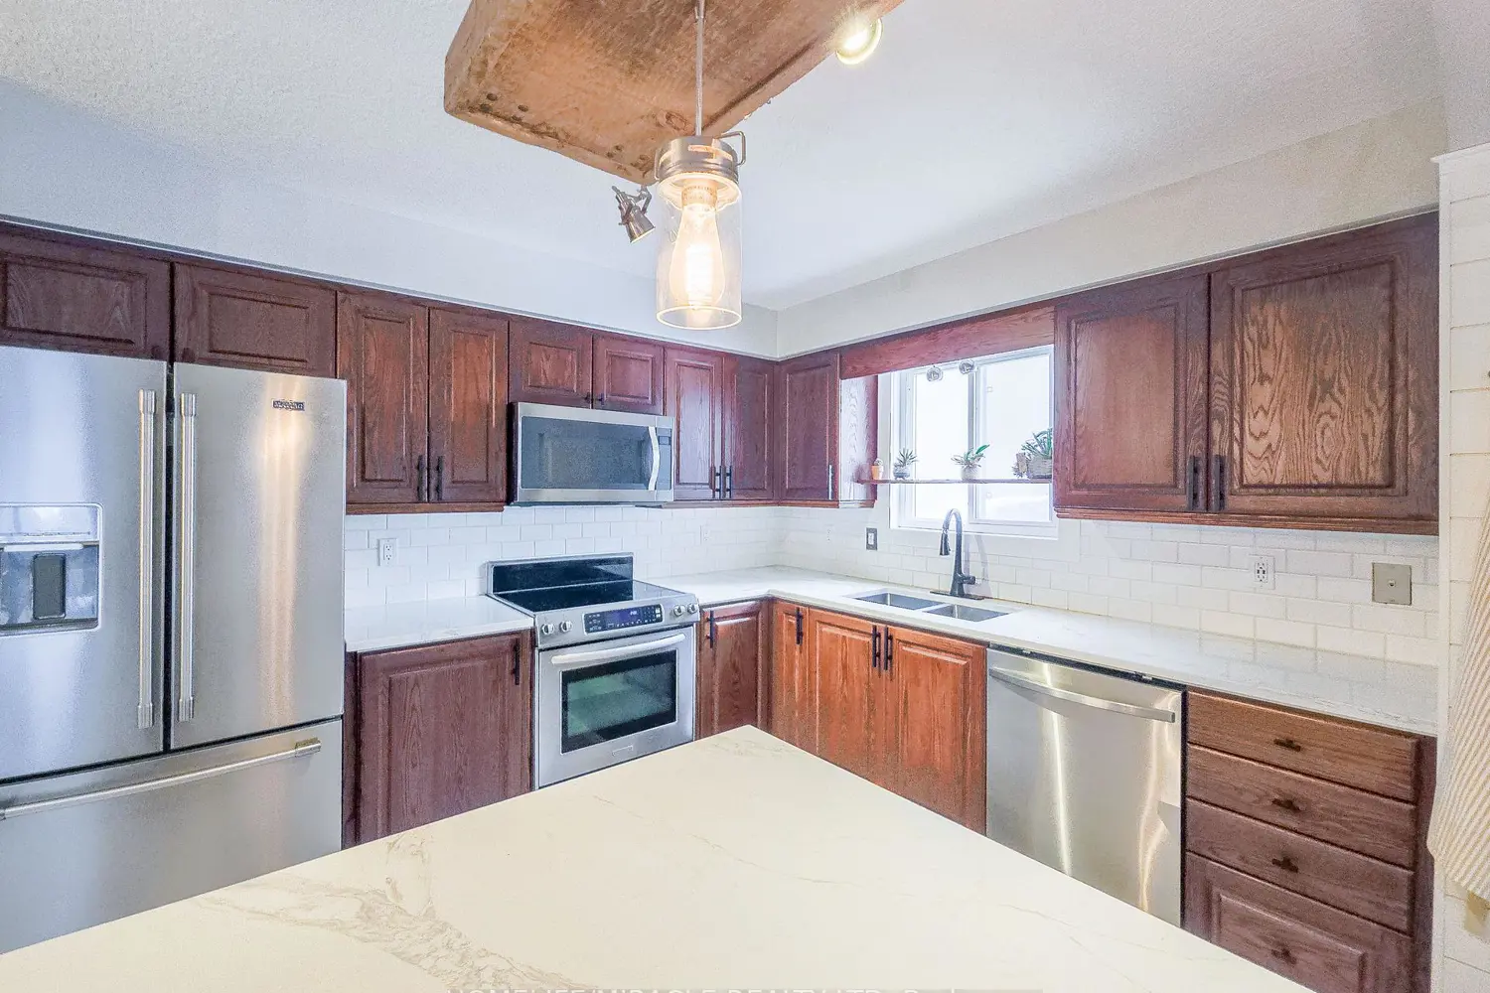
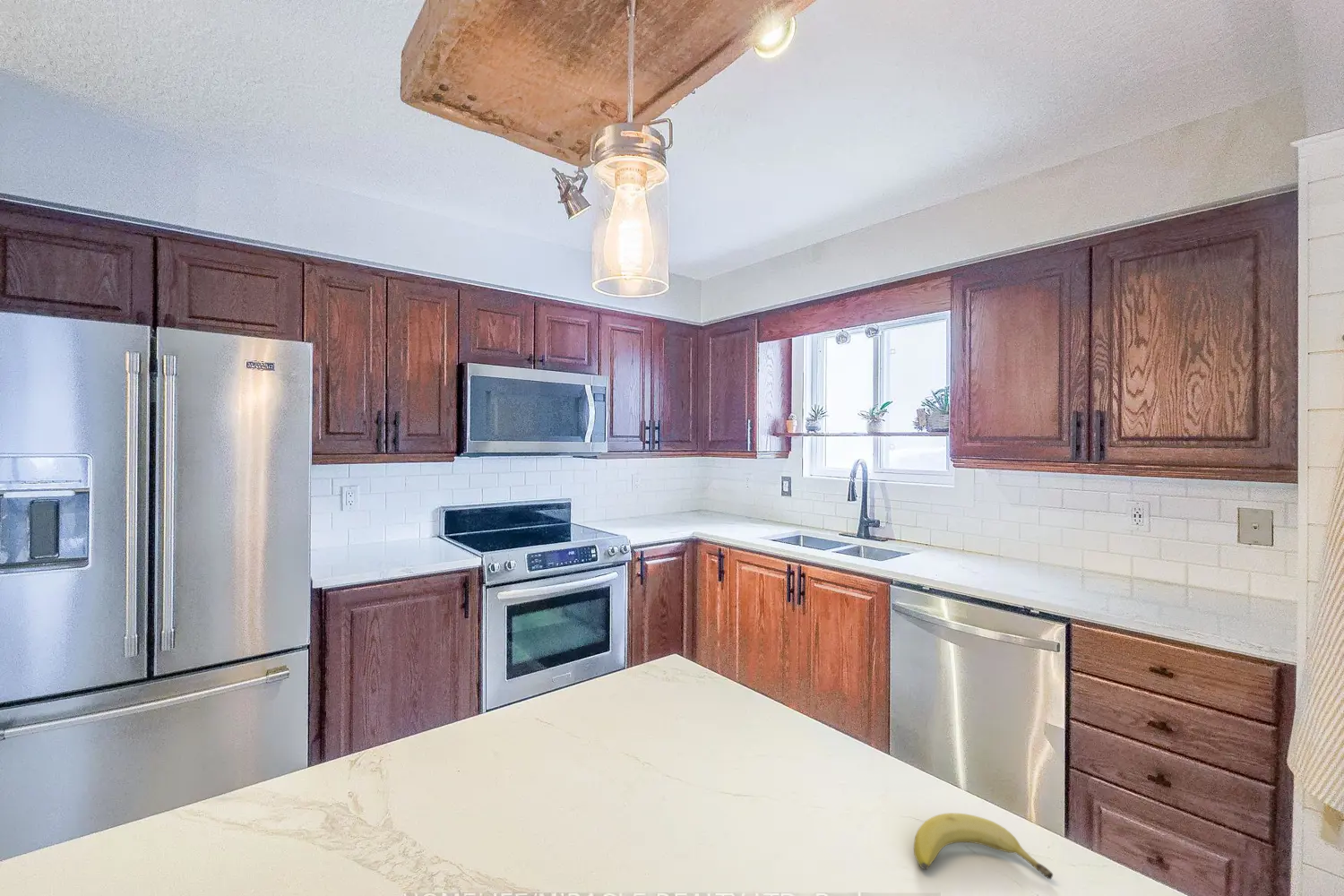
+ fruit [913,812,1054,880]
